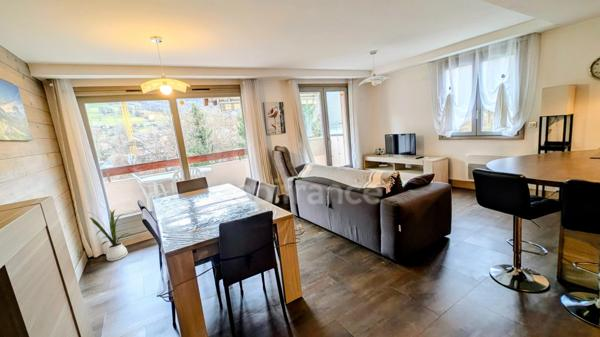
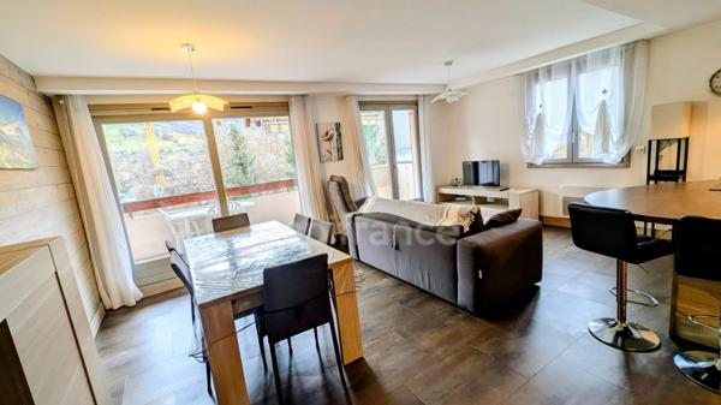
- house plant [88,209,131,262]
